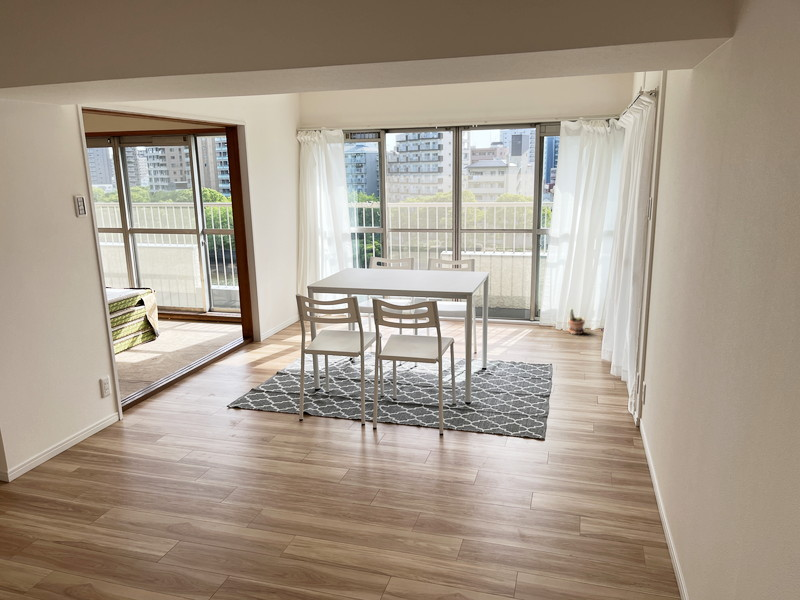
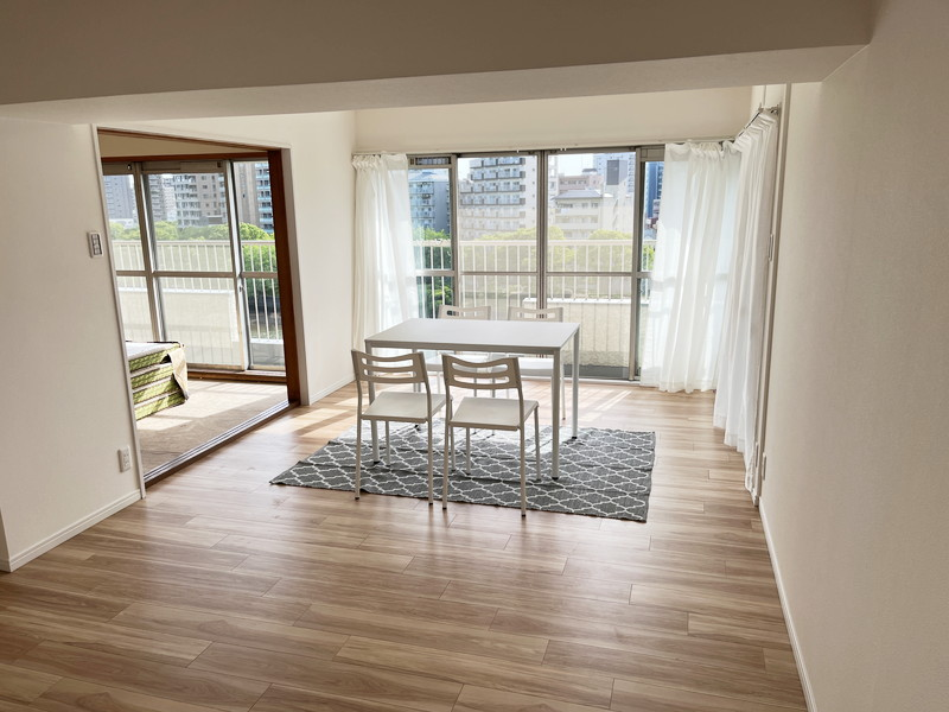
- potted plant [567,307,586,335]
